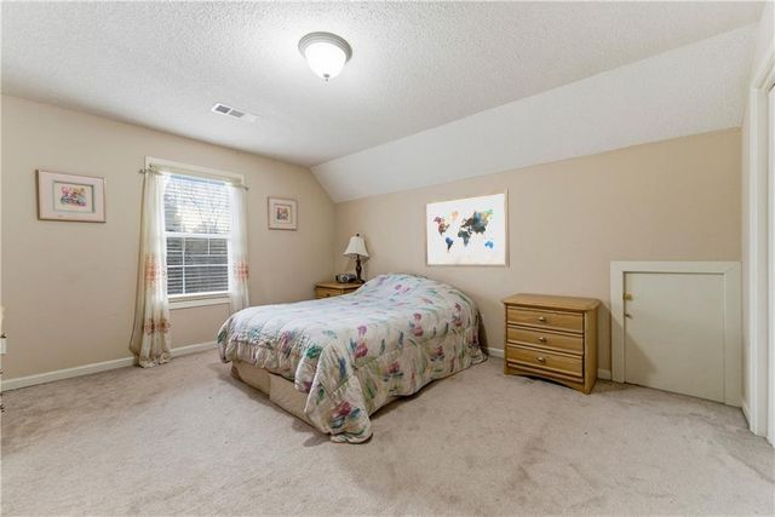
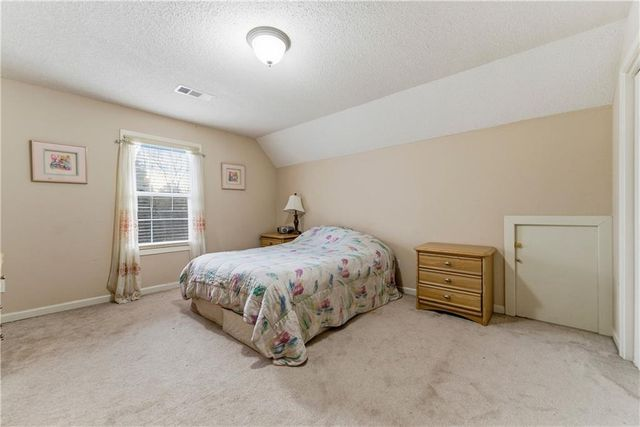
- wall art [423,188,511,269]
